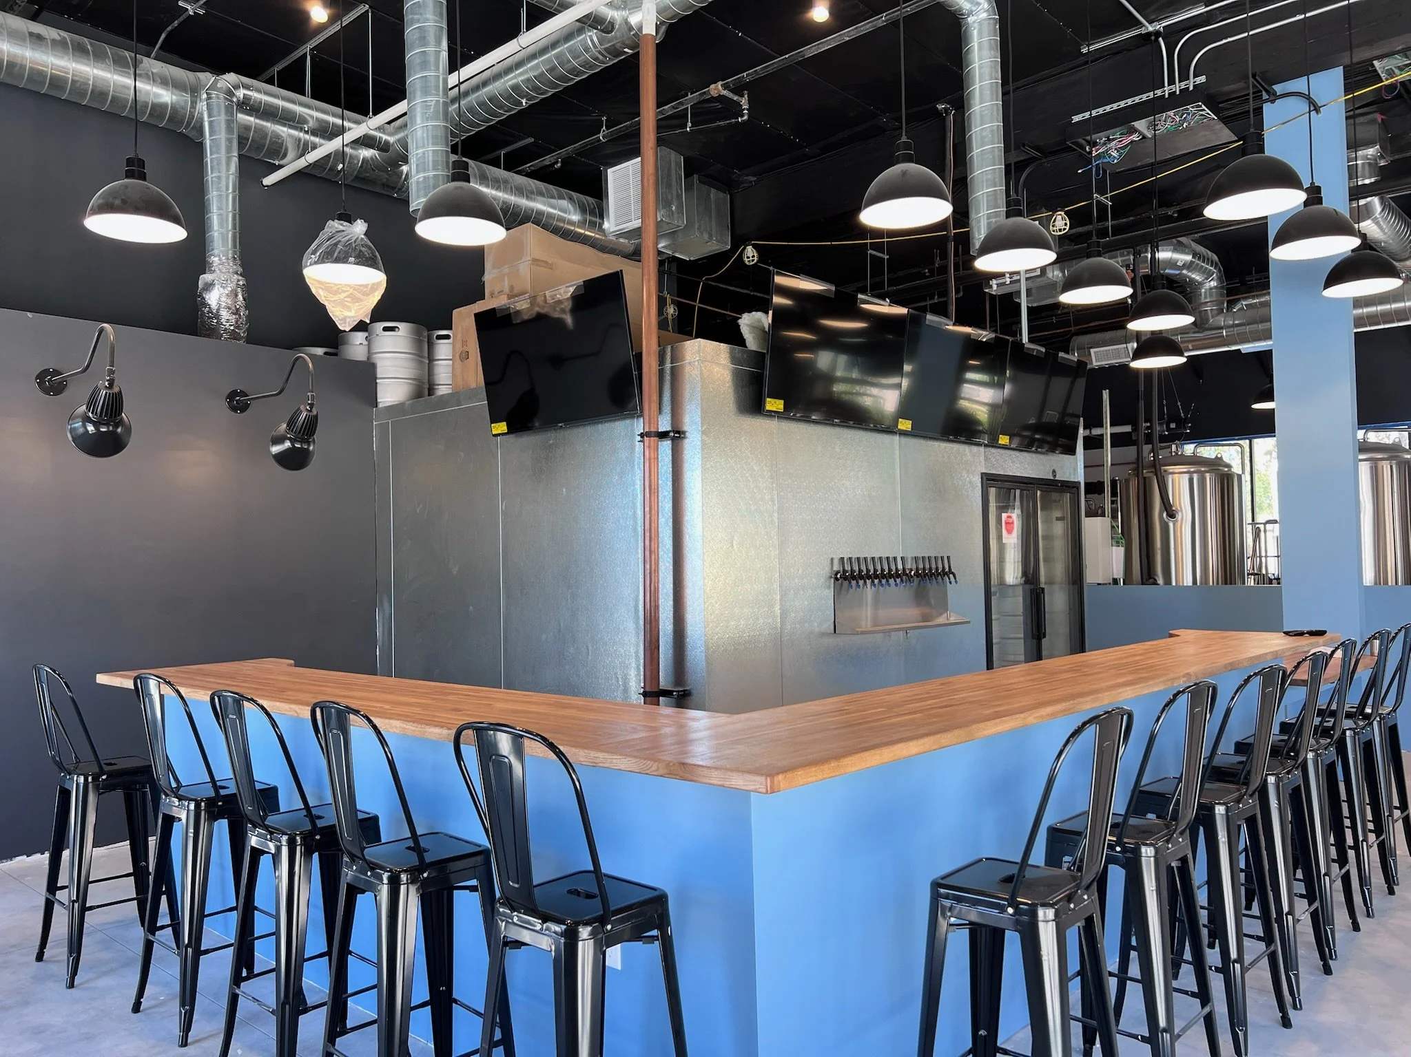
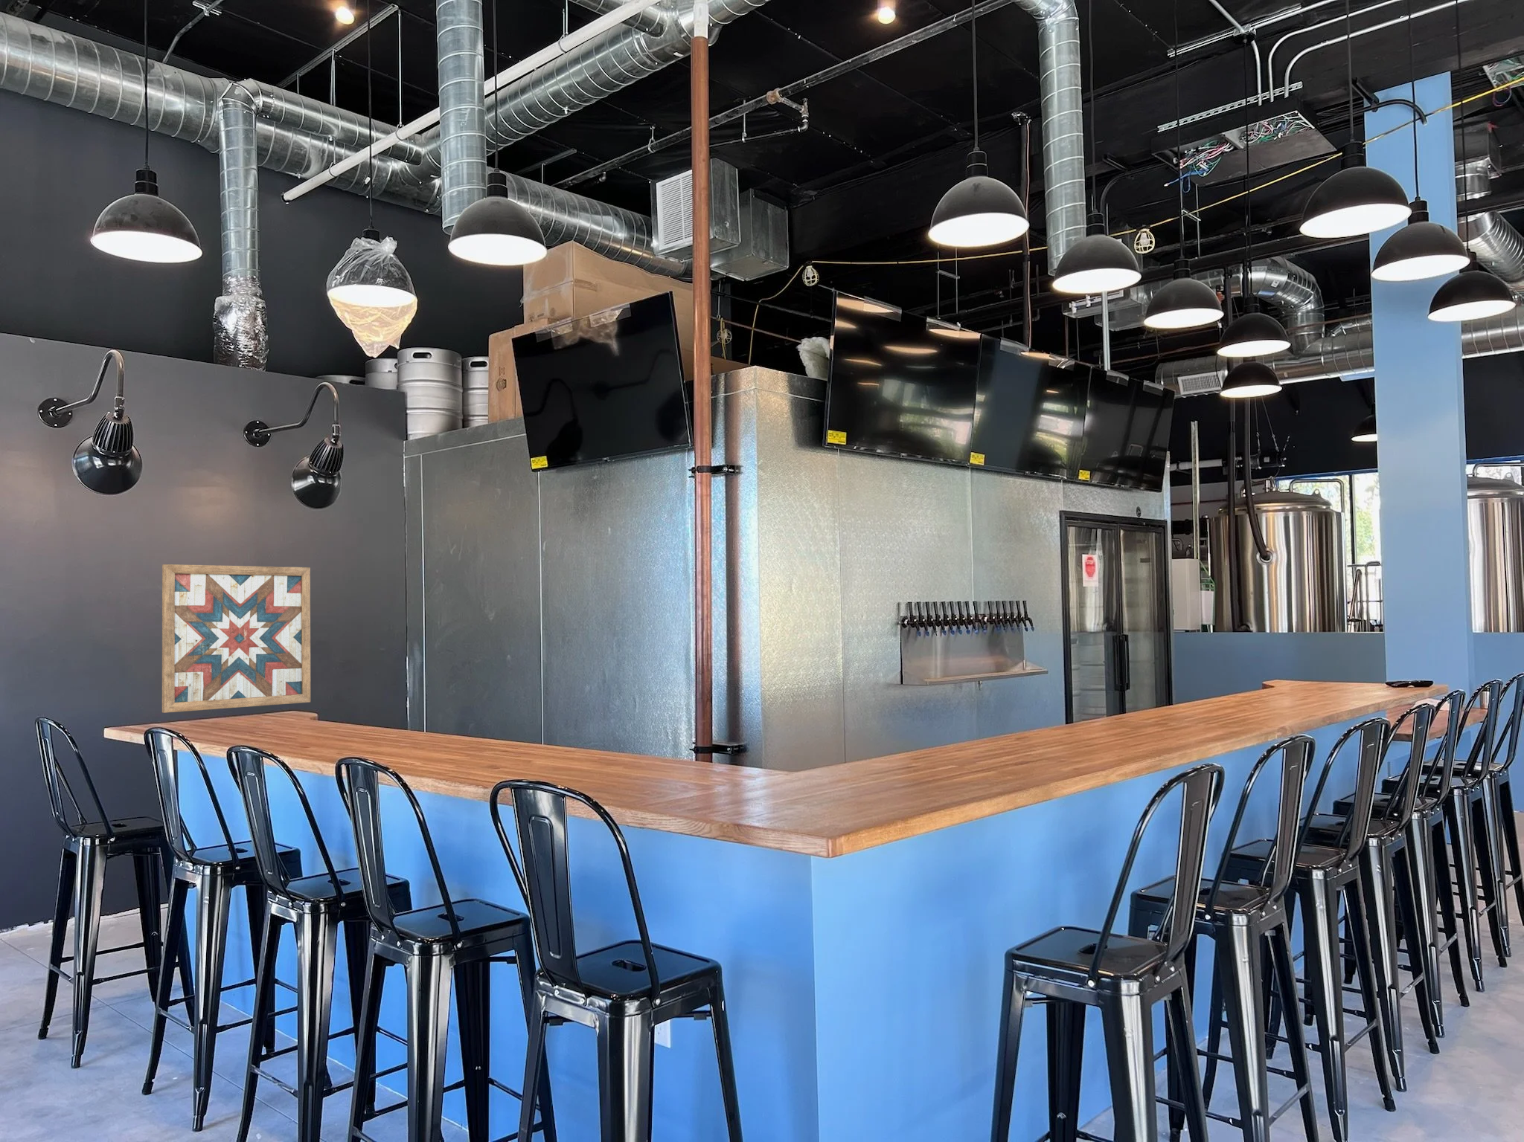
+ wall art [162,564,311,714]
